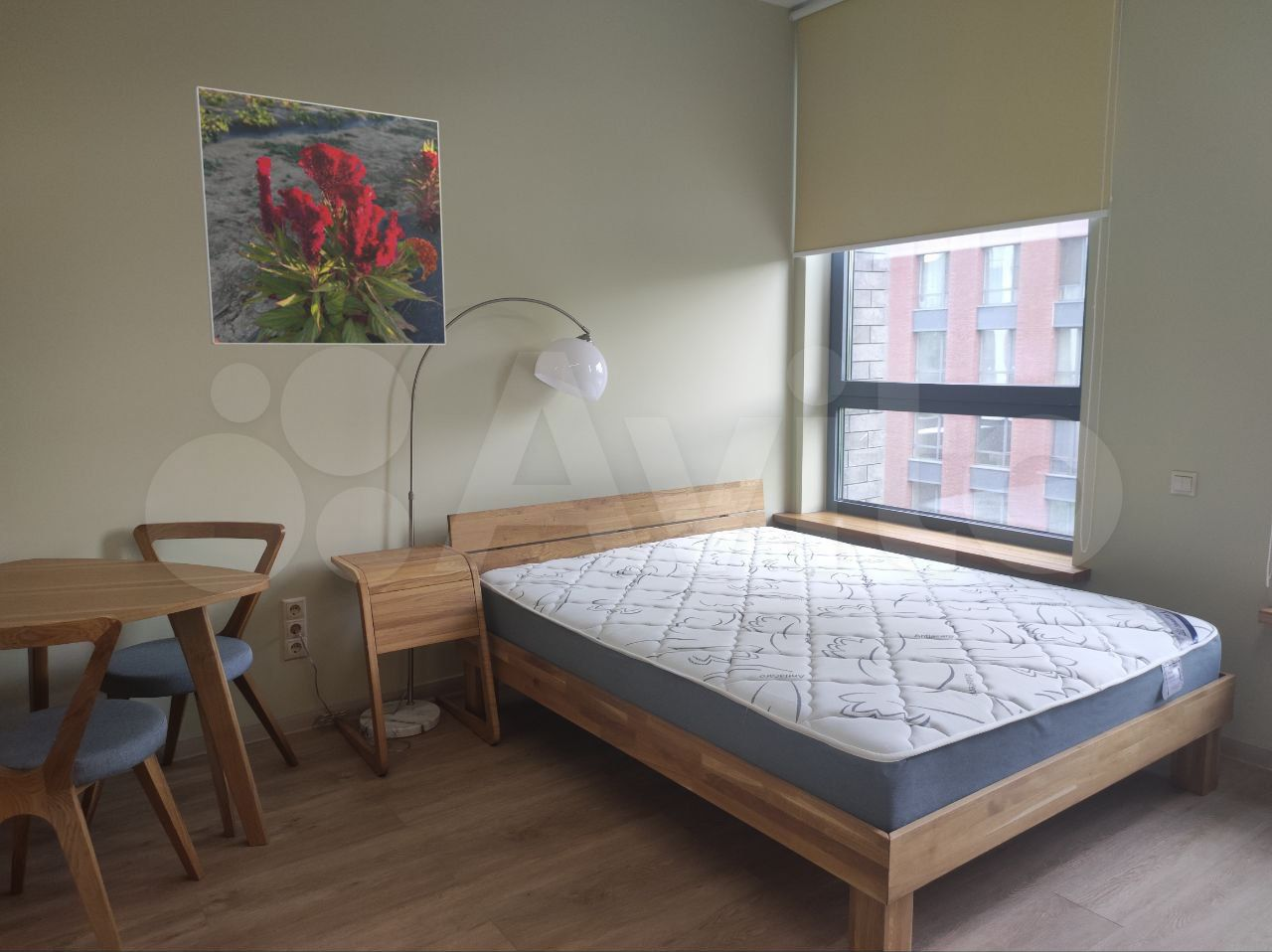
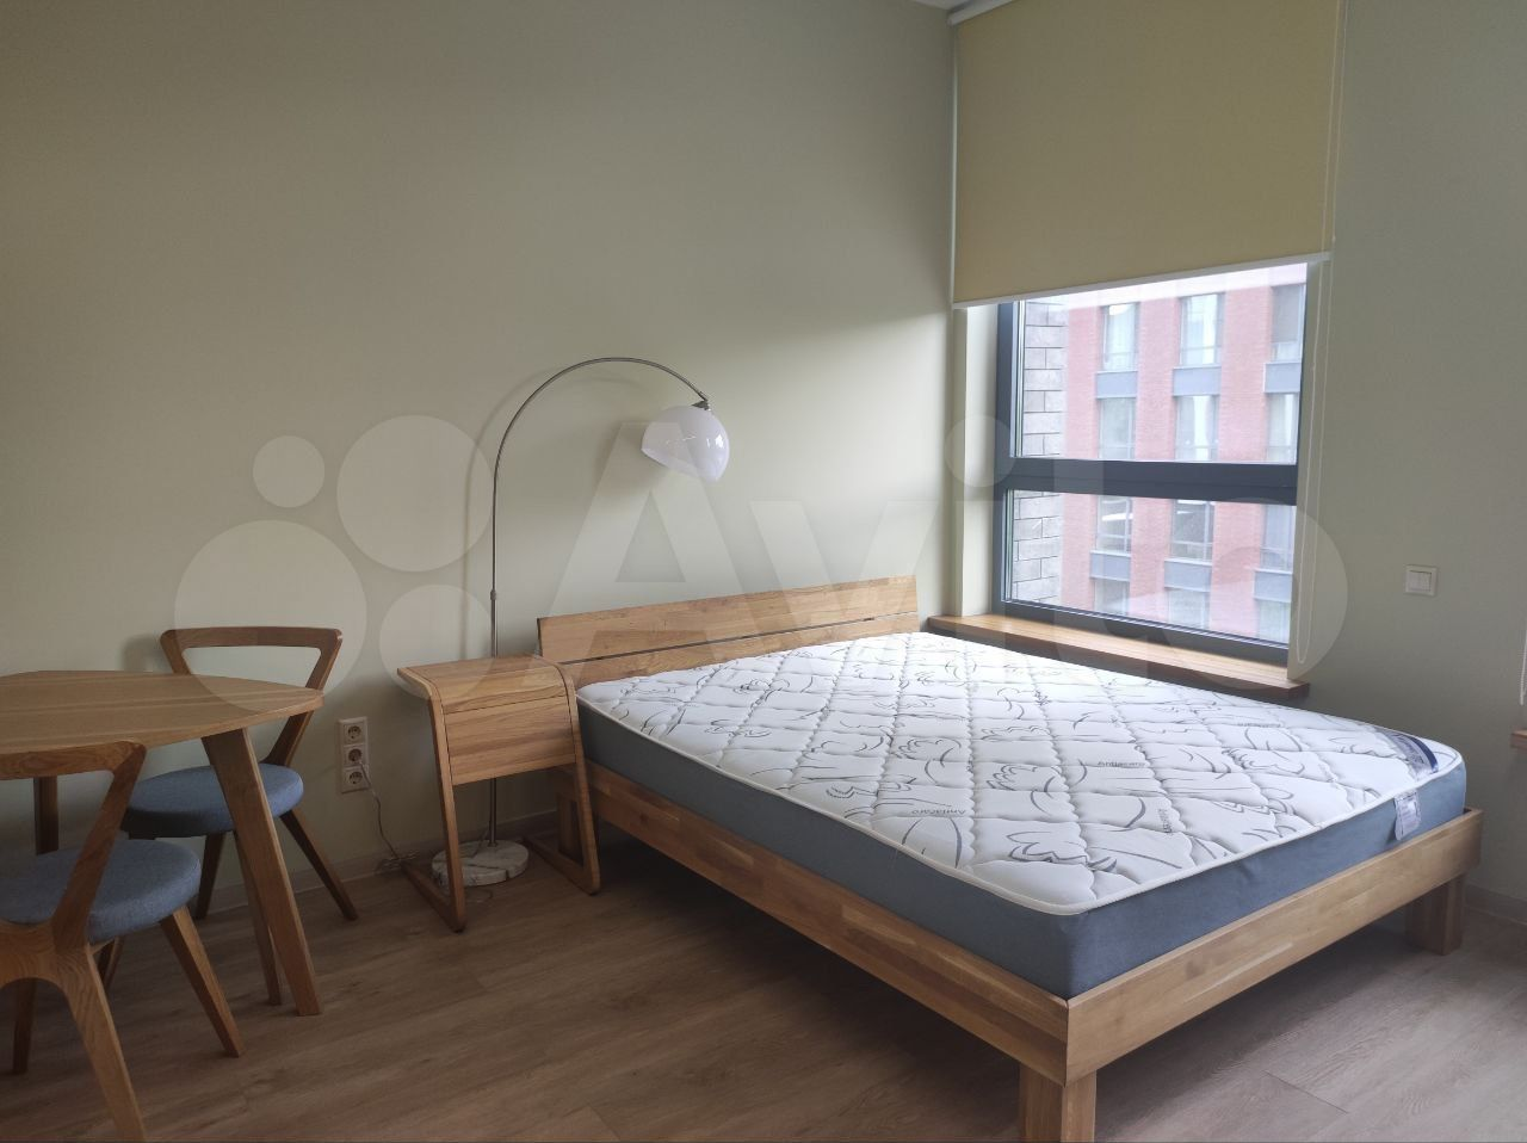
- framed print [194,85,447,346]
